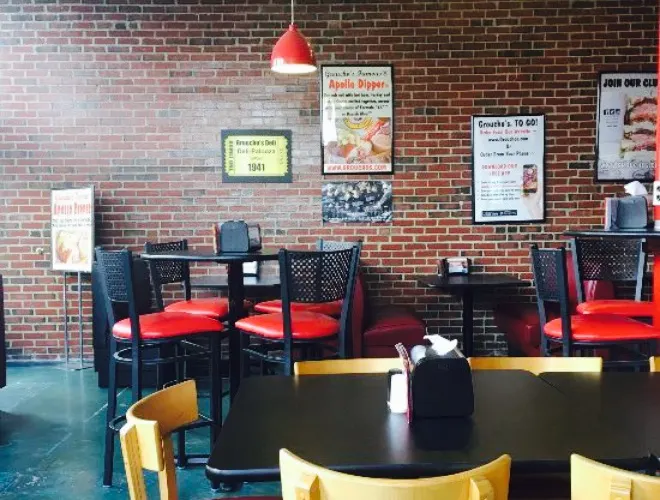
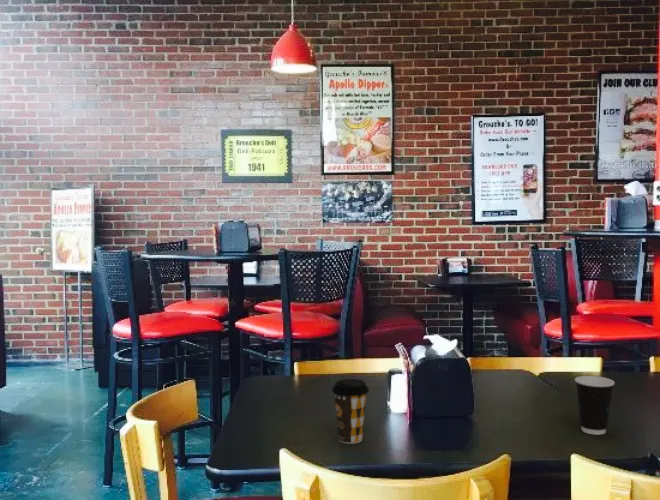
+ coffee cup [331,378,370,445]
+ dixie cup [574,375,616,436]
